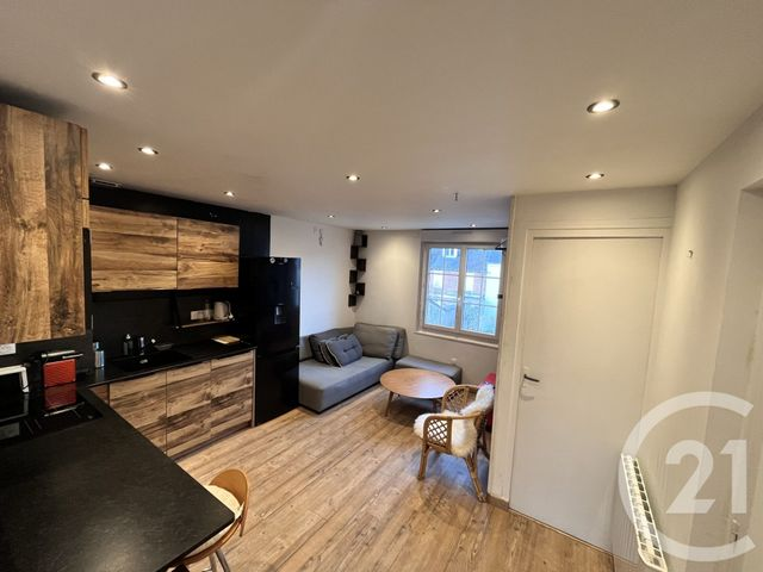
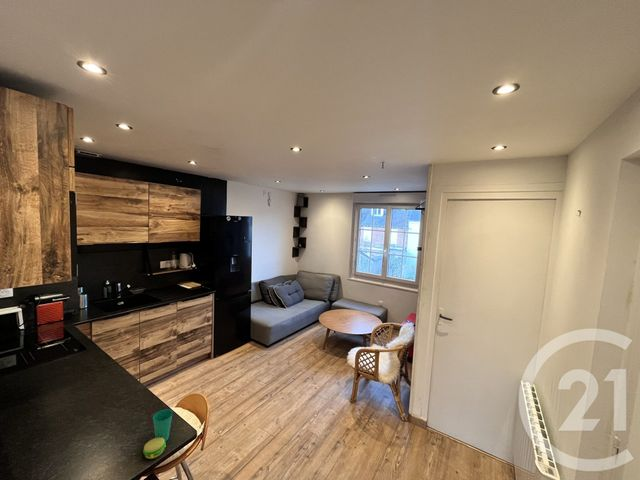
+ cup [142,408,174,460]
